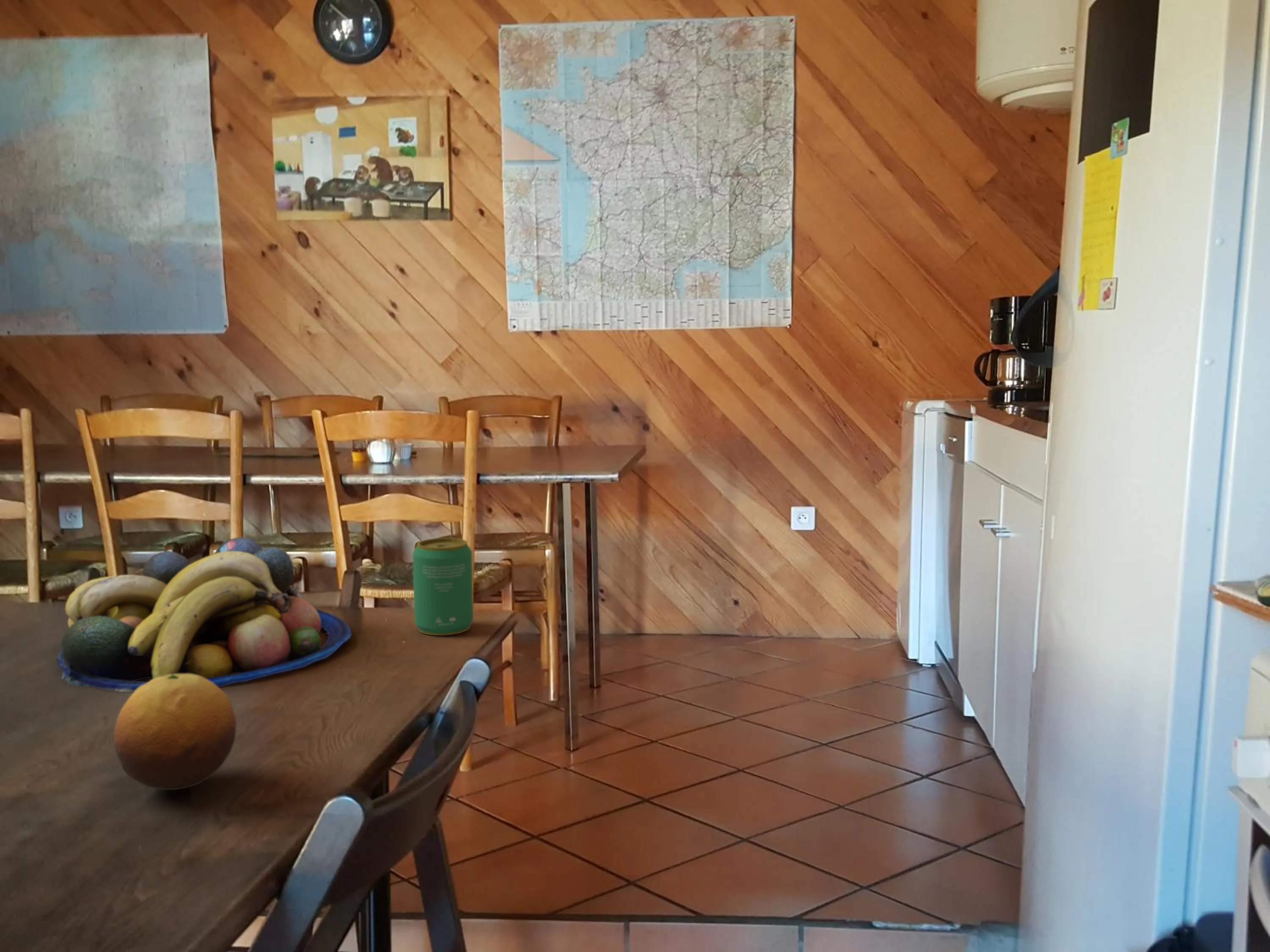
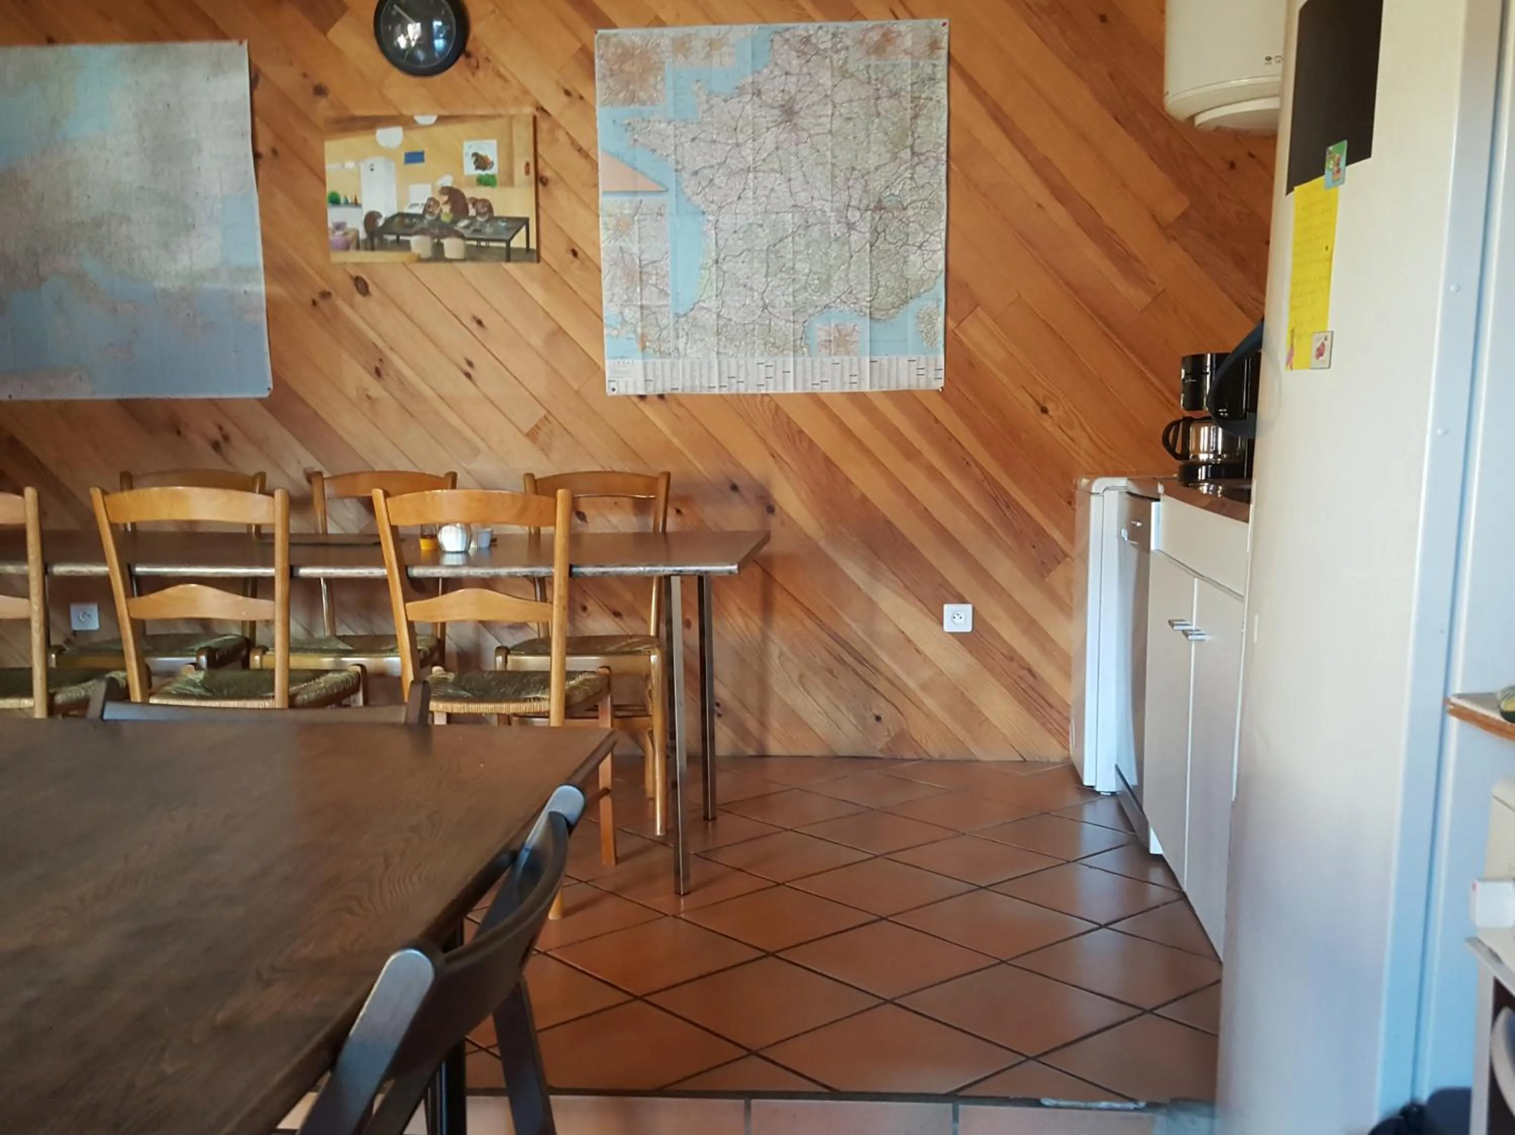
- fruit [113,674,237,790]
- fruit bowl [56,537,352,692]
- beverage can [412,537,474,636]
